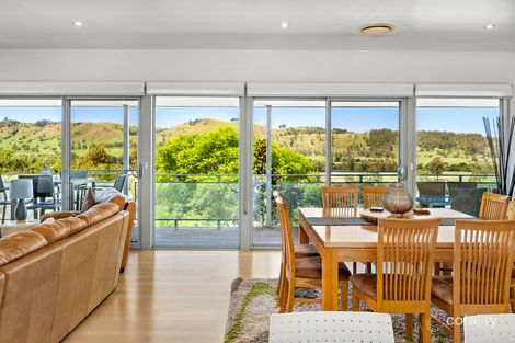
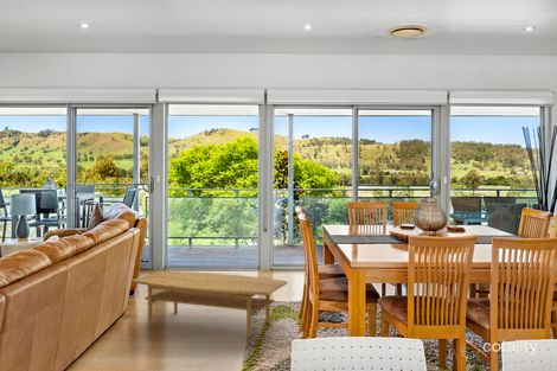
+ coffee table [130,270,288,339]
